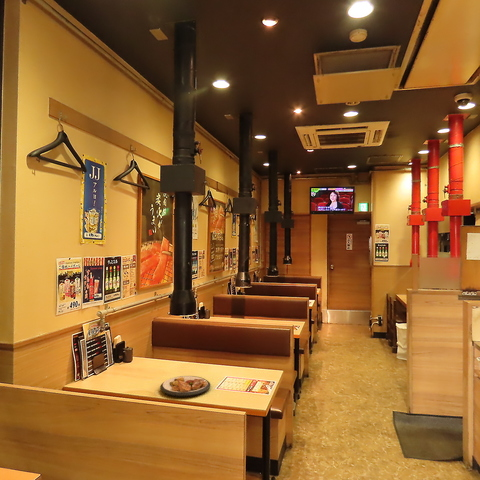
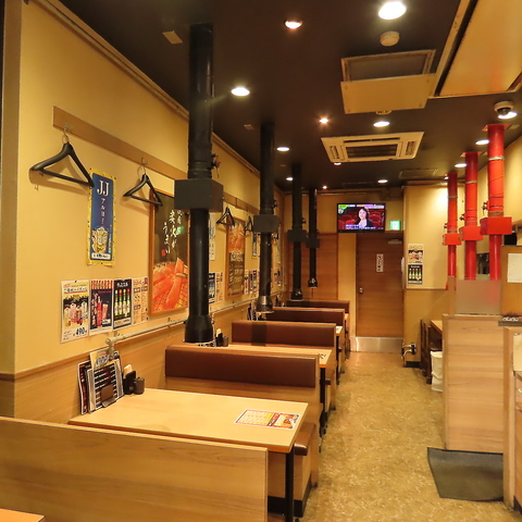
- plate [159,375,211,398]
